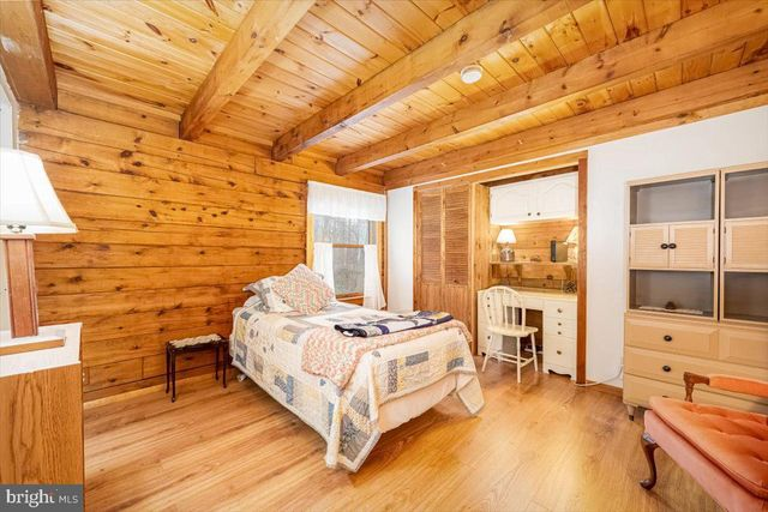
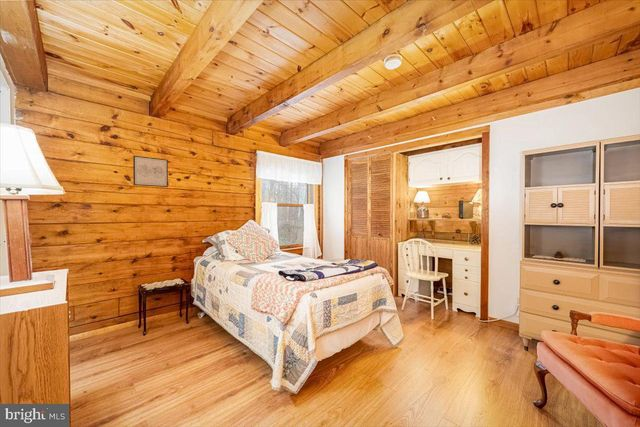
+ wall art [132,155,169,188]
